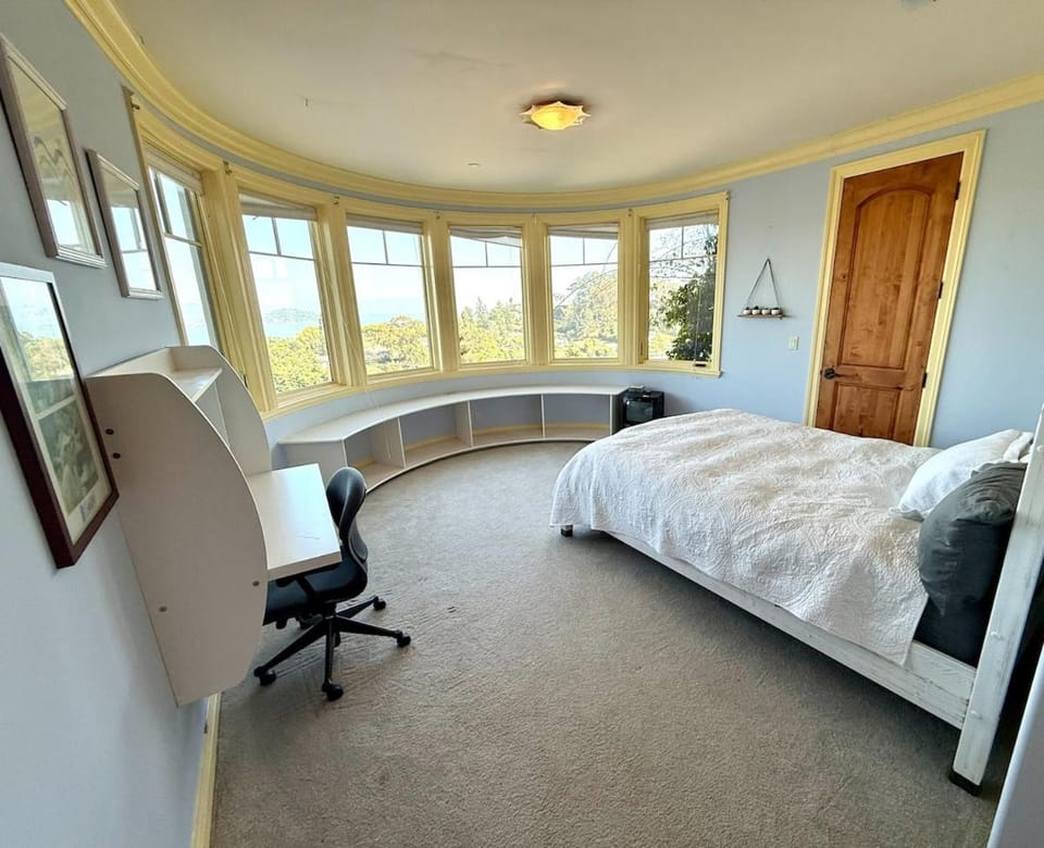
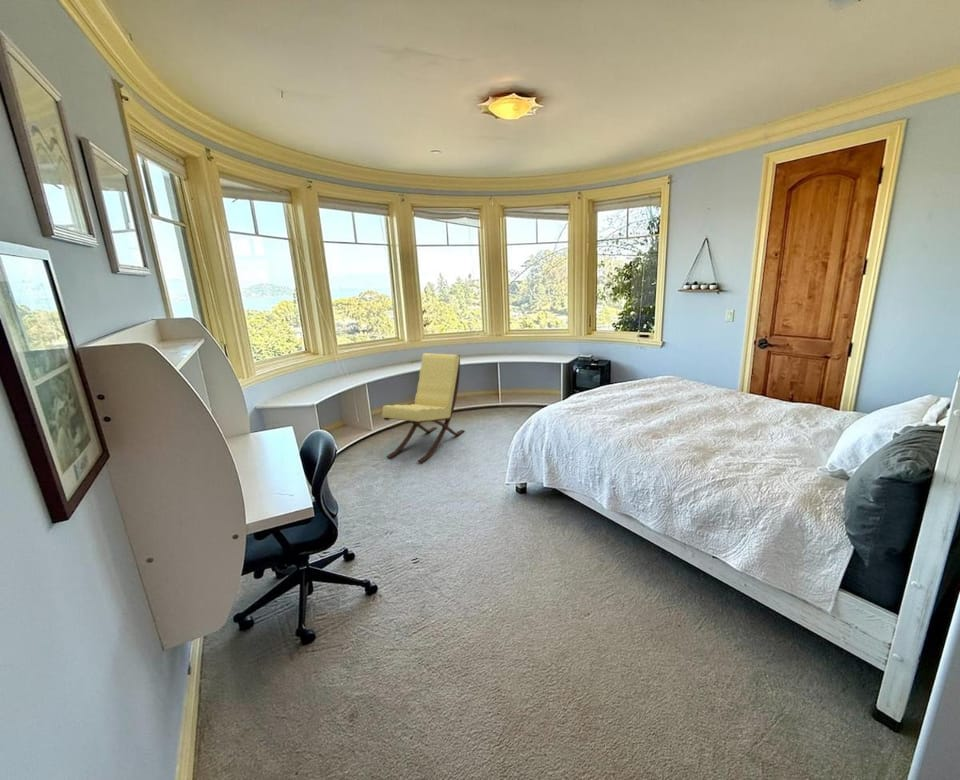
+ lounge chair [381,352,466,464]
